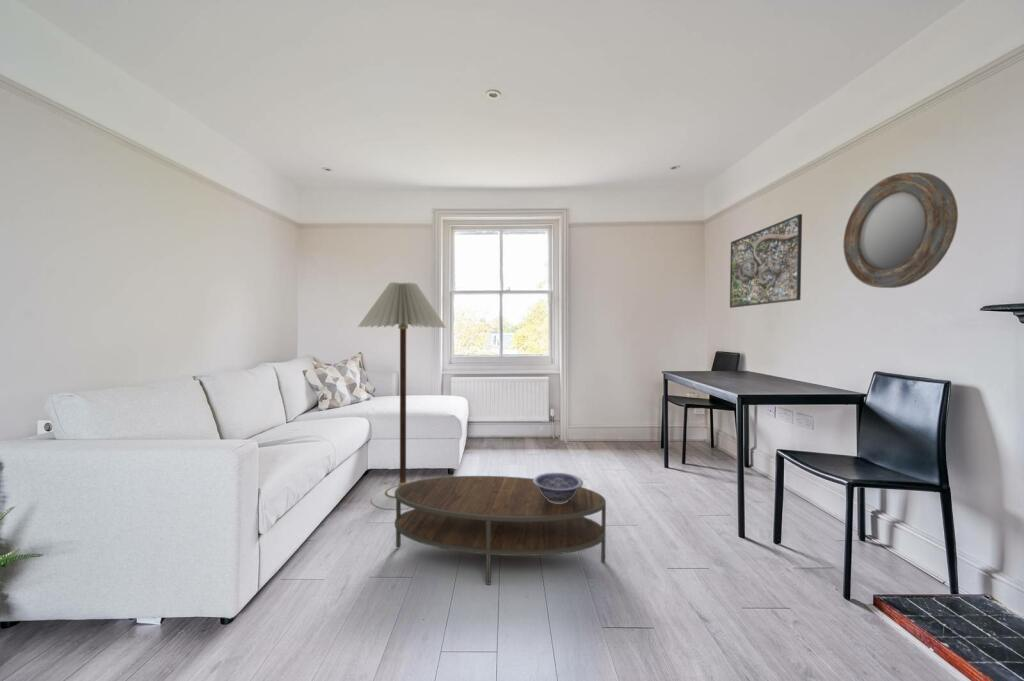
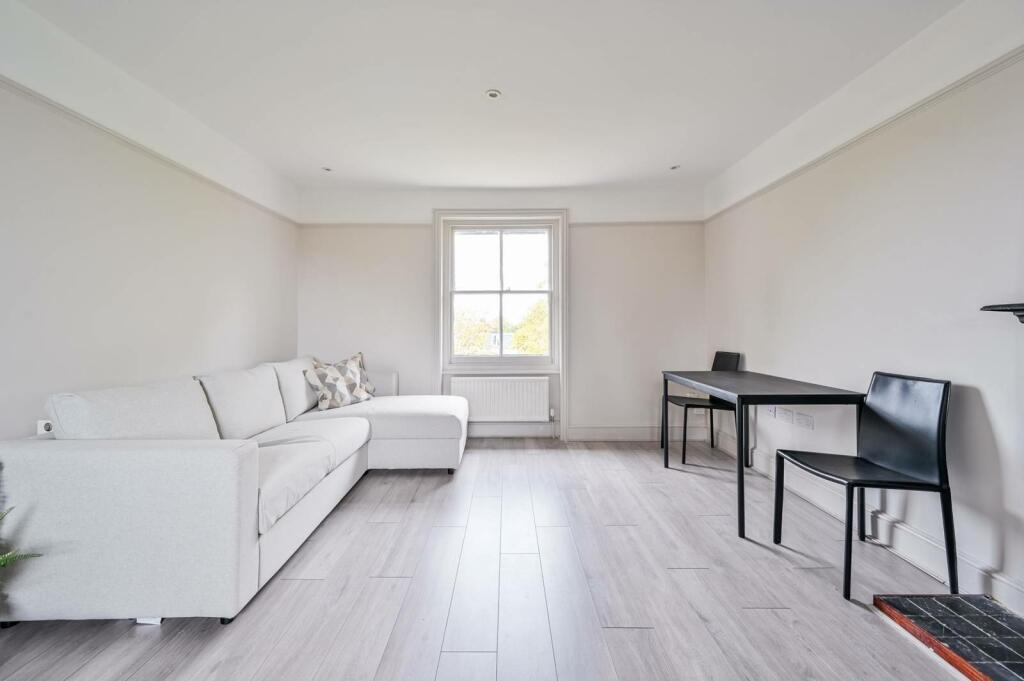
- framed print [729,213,803,309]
- coffee table [394,475,607,586]
- decorative bowl [533,472,584,504]
- home mirror [842,171,959,289]
- floor lamp [357,281,447,511]
